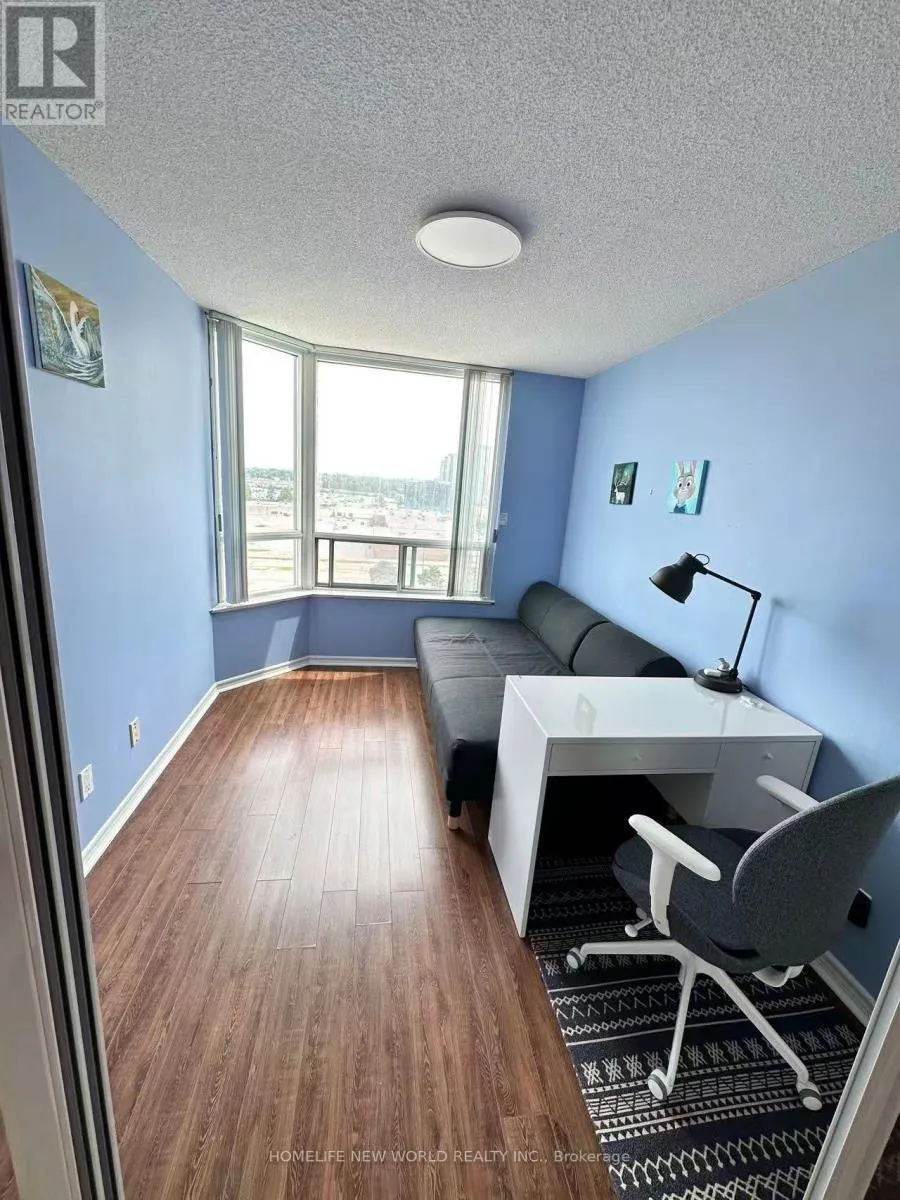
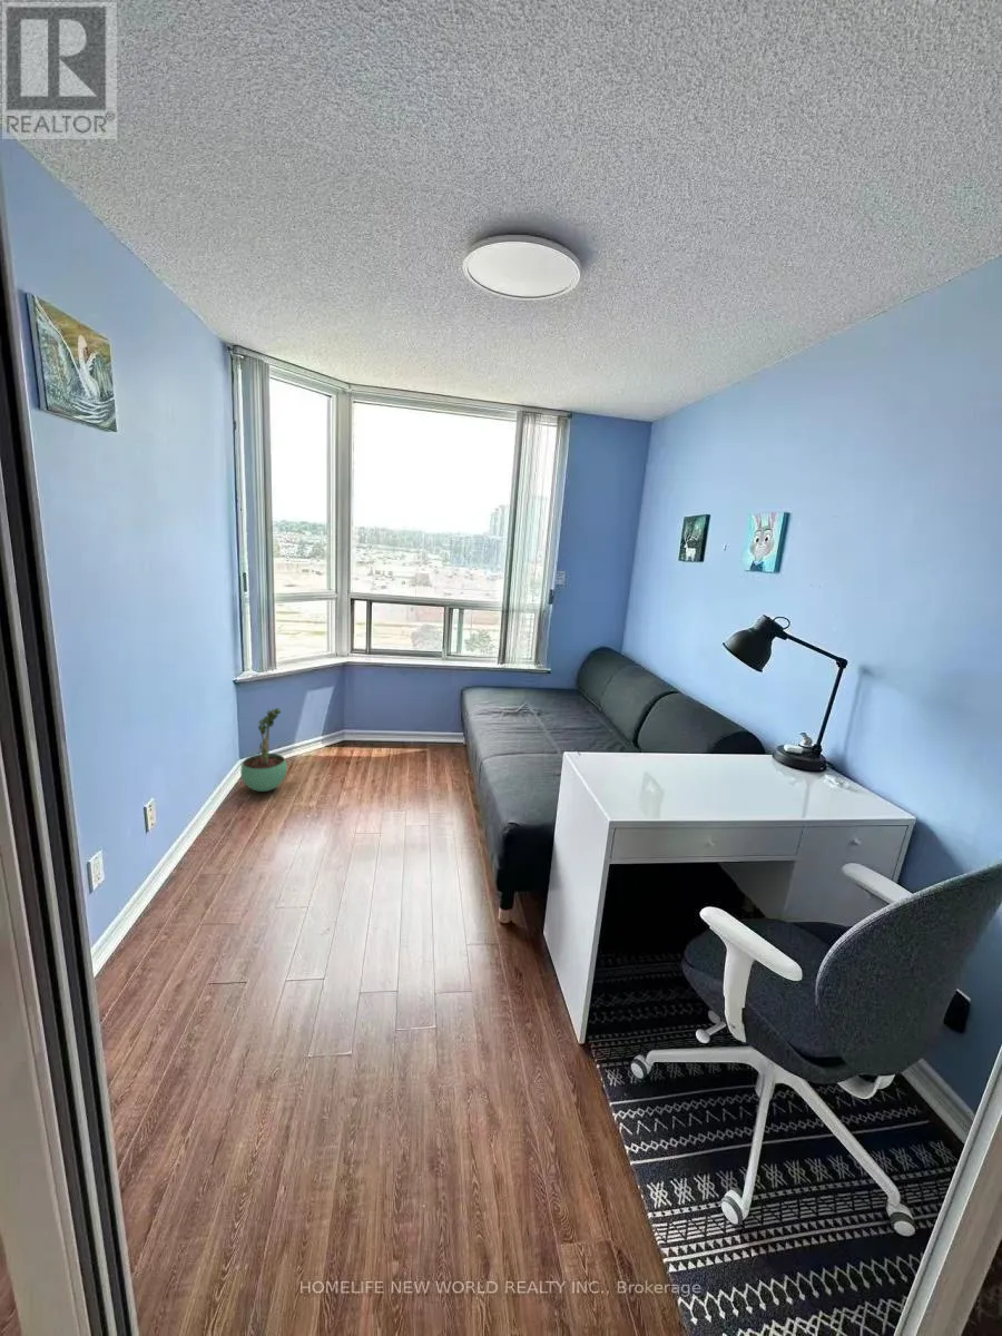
+ potted plant [239,707,288,793]
